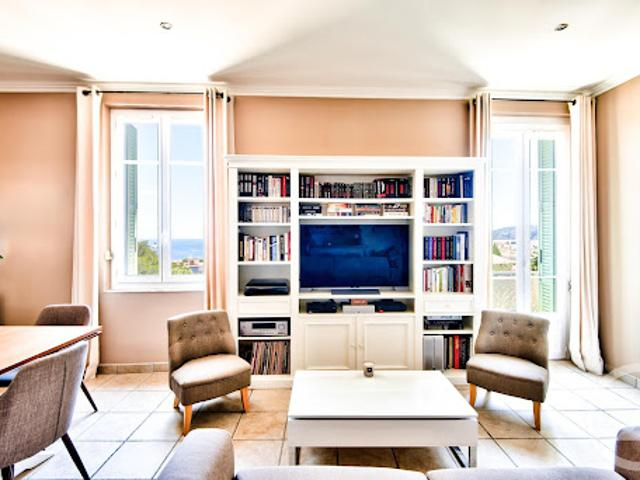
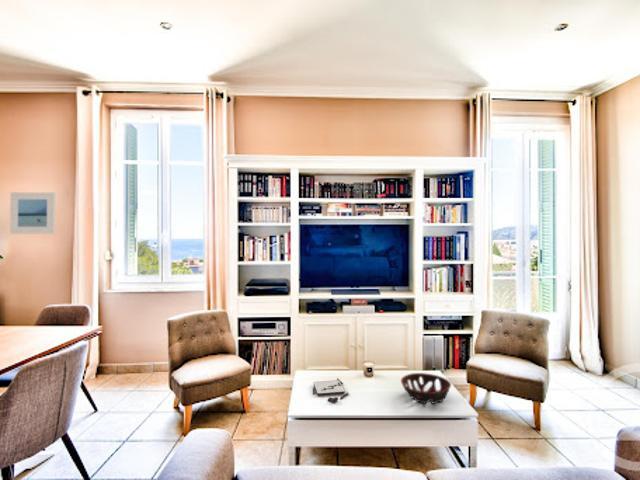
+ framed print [9,191,56,235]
+ decorative bowl [400,372,452,405]
+ board game [312,377,350,404]
